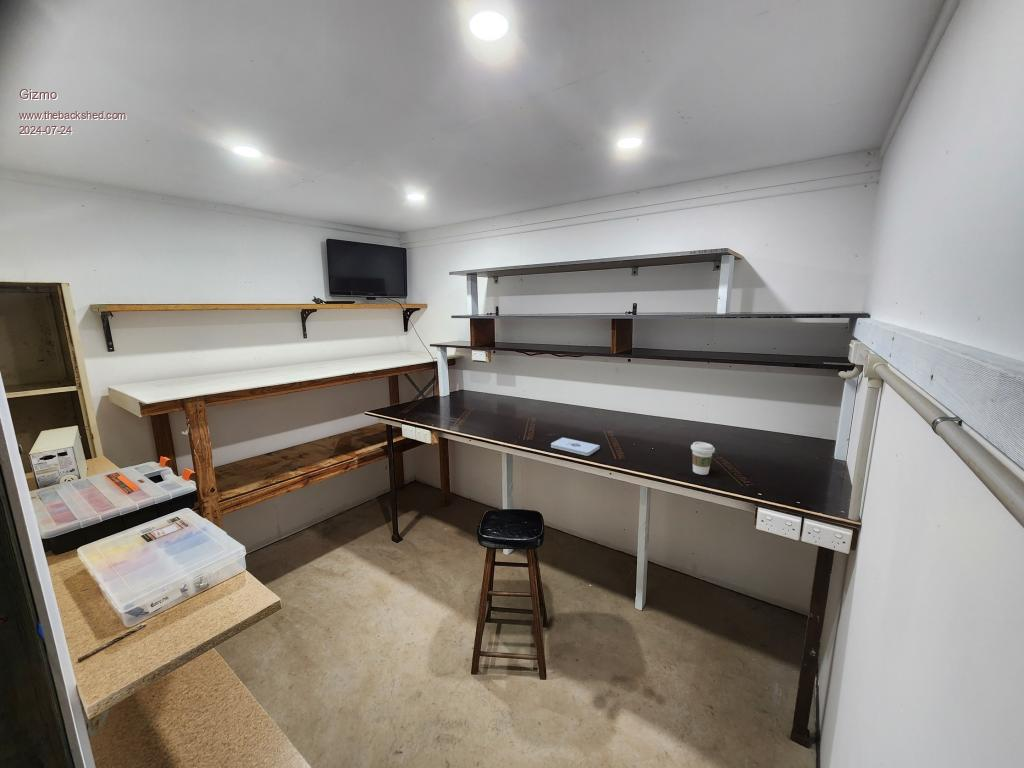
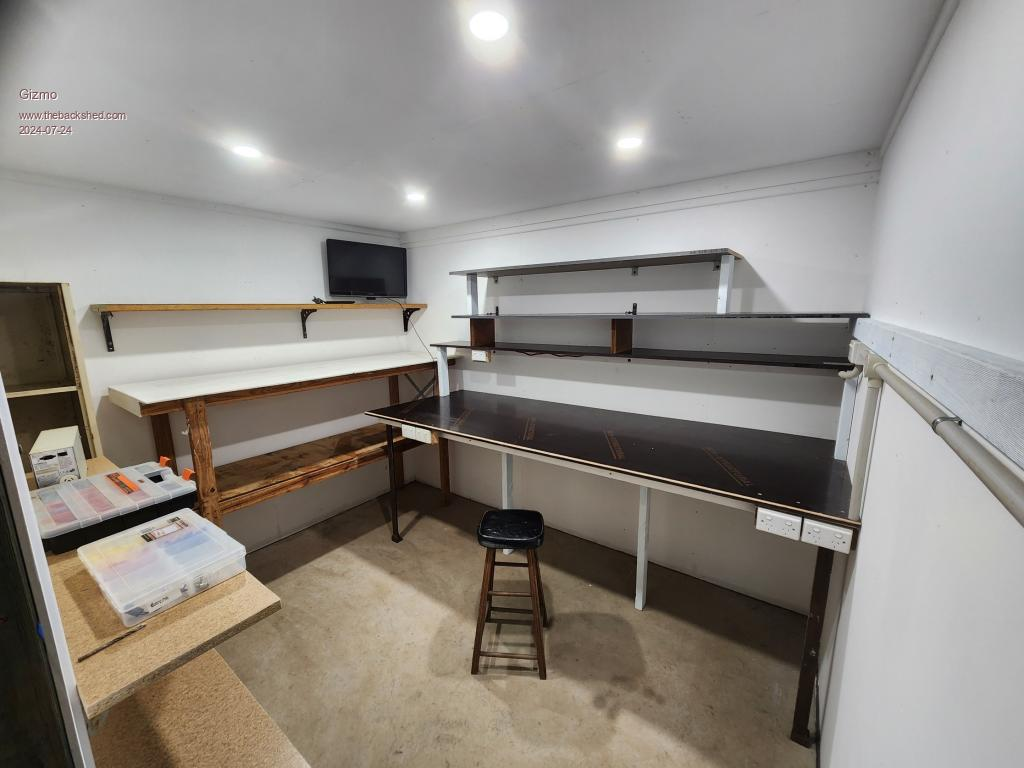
- notepad [550,437,601,457]
- coffee cup [690,441,716,476]
